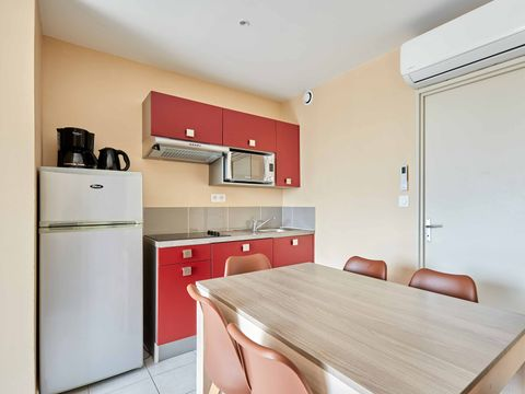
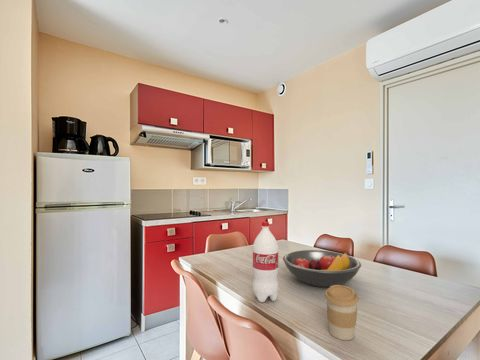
+ coffee cup [324,284,360,341]
+ fruit bowl [282,249,362,288]
+ bottle [252,221,280,303]
